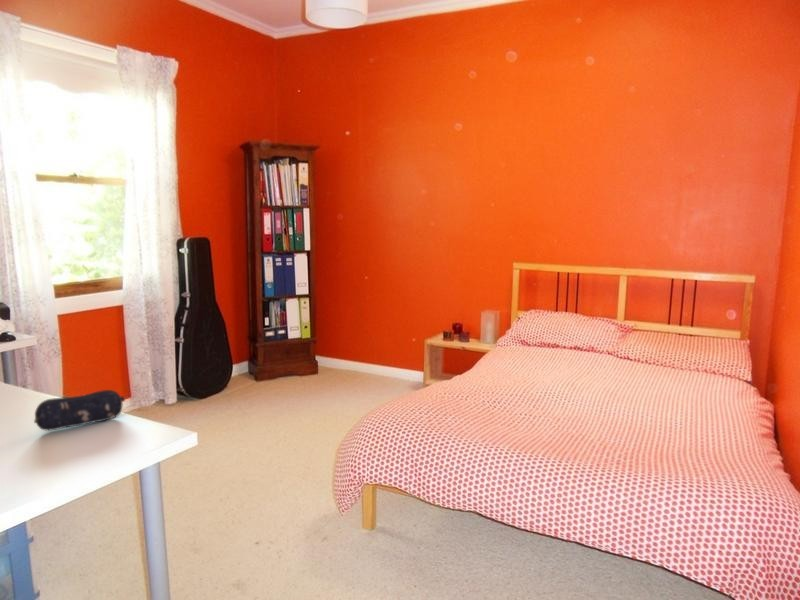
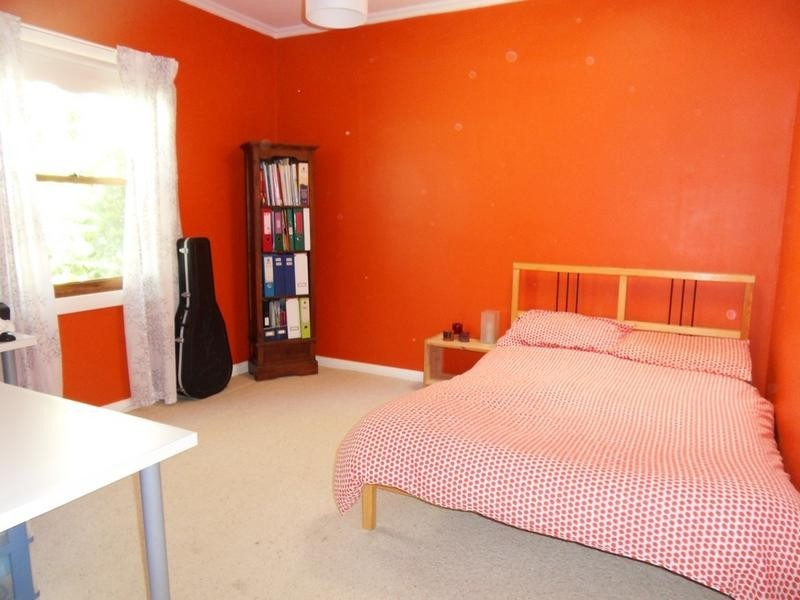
- pencil case [33,389,126,432]
